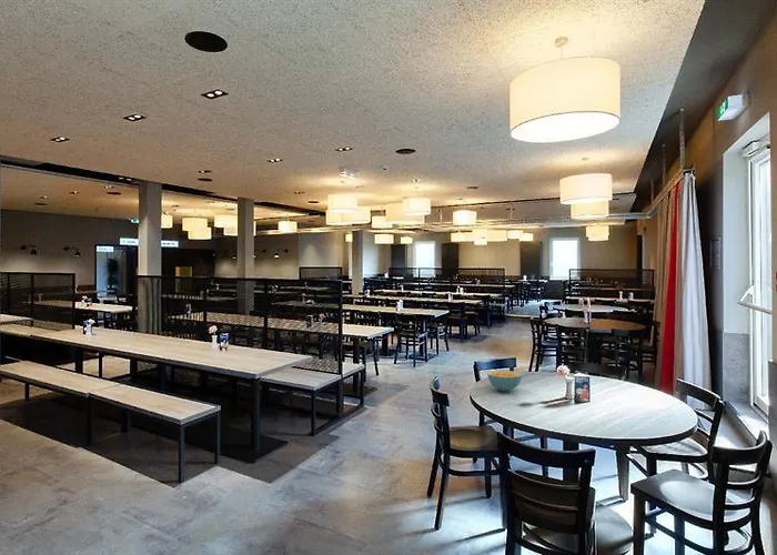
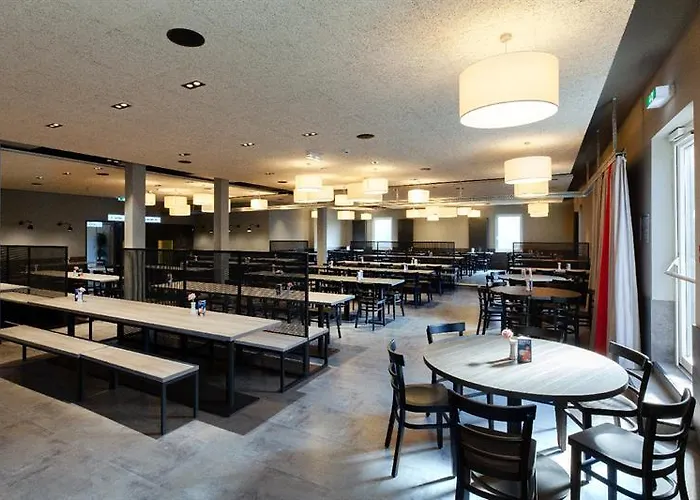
- cereal bowl [486,370,523,392]
